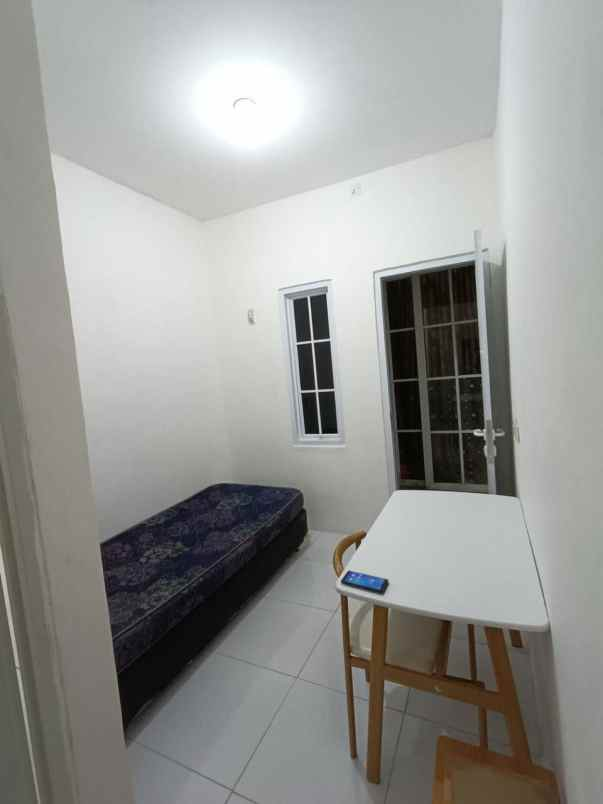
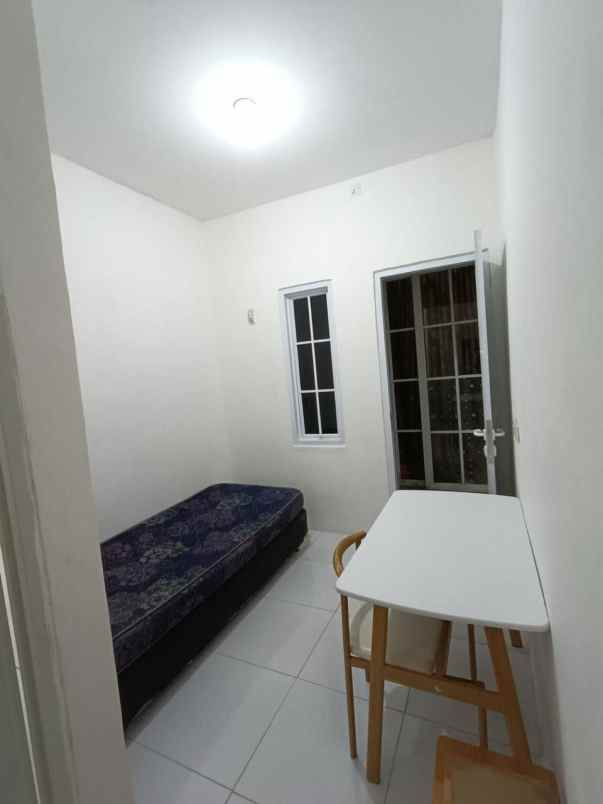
- smartphone [340,570,389,594]
